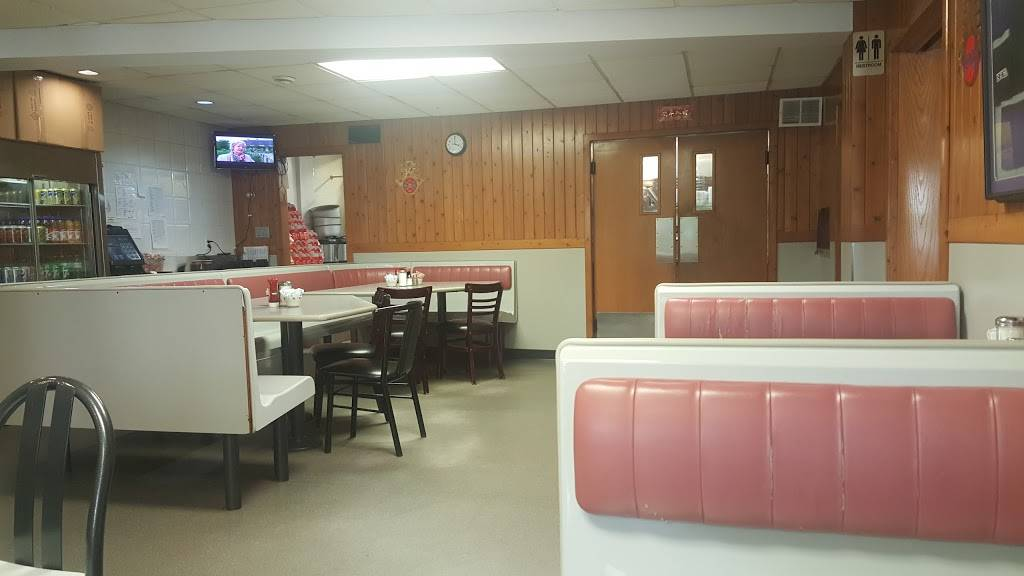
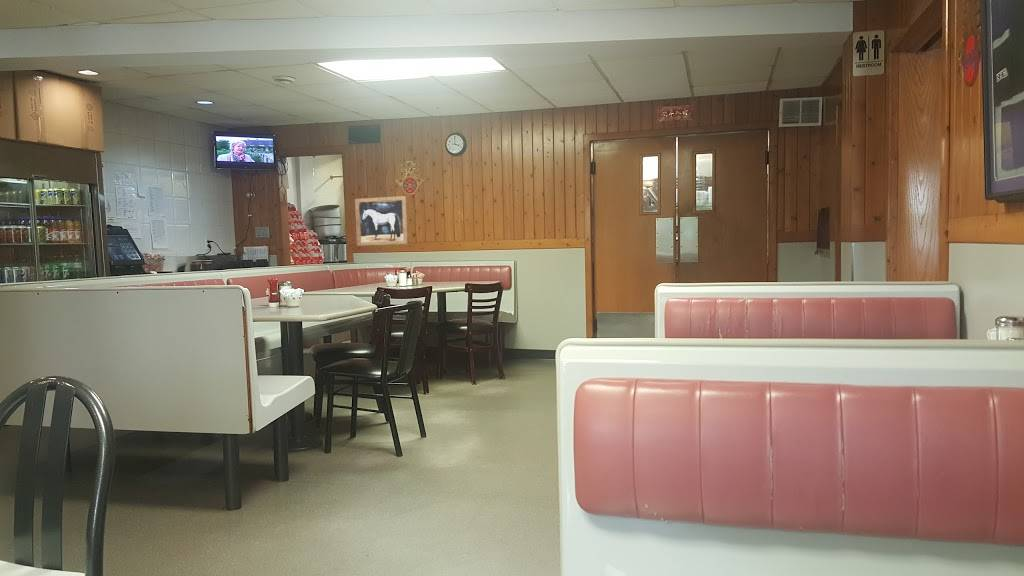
+ wall art [354,195,409,247]
